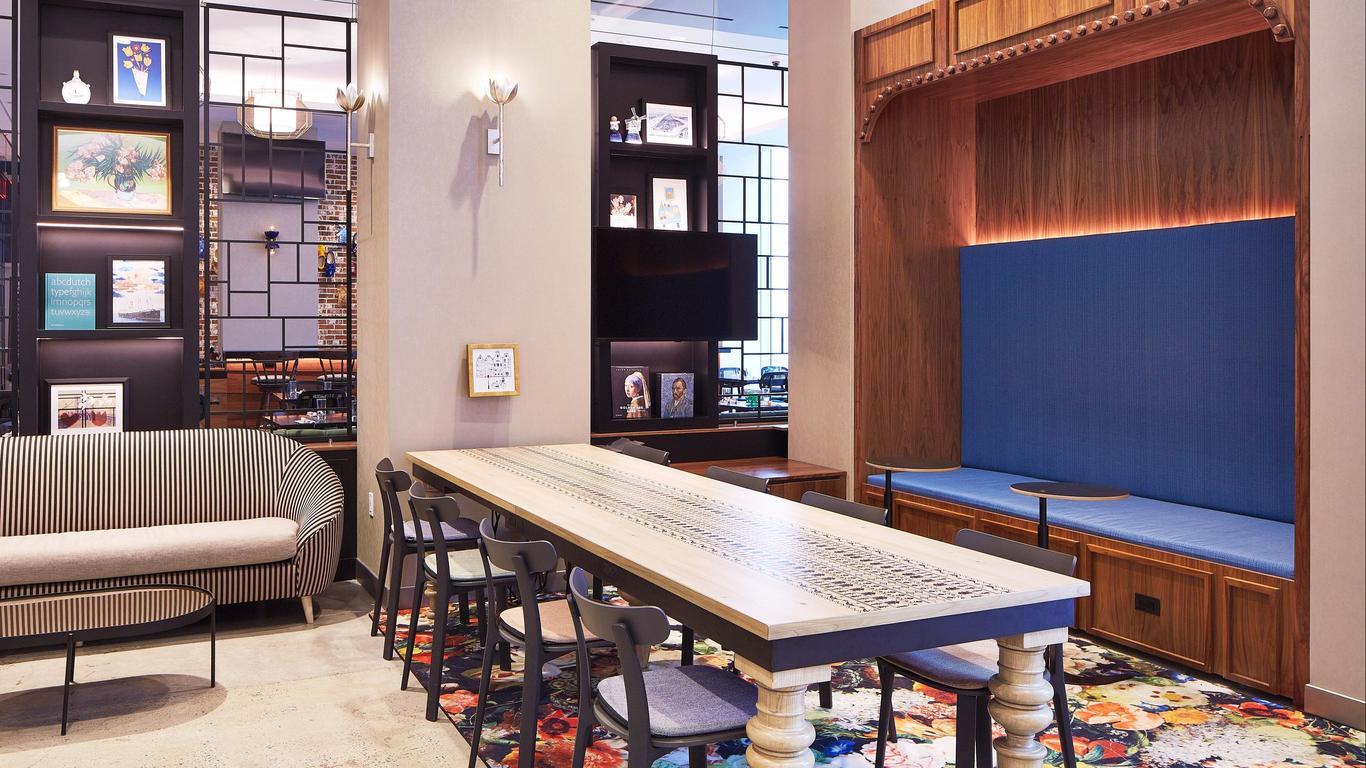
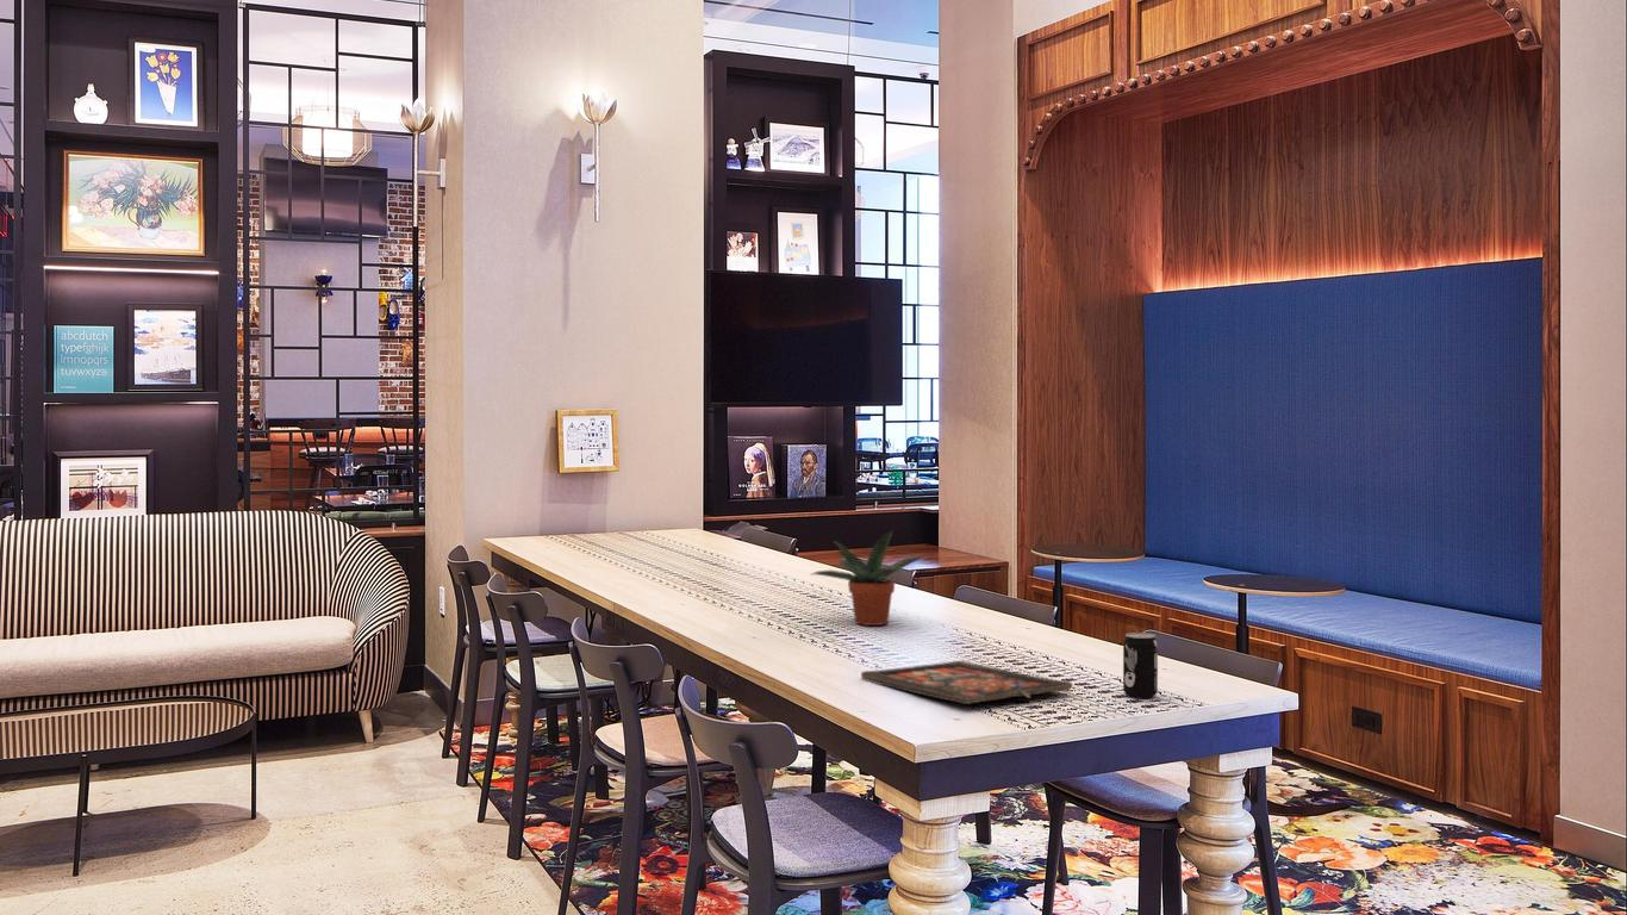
+ board game [860,660,1073,705]
+ beverage can [1122,631,1159,699]
+ potted plant [810,529,928,627]
